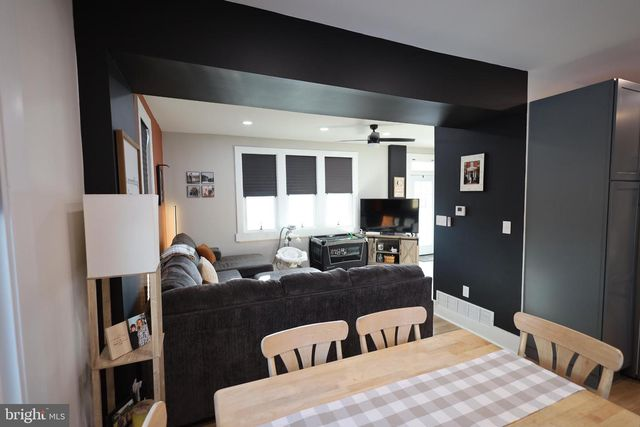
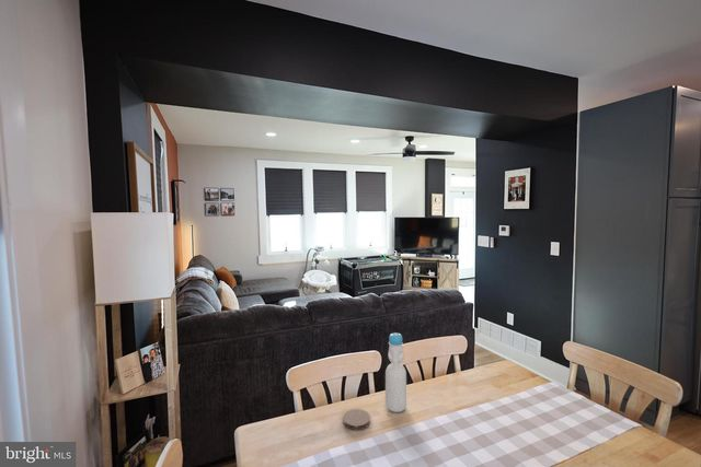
+ bottle [384,331,407,413]
+ coaster [342,408,371,431]
